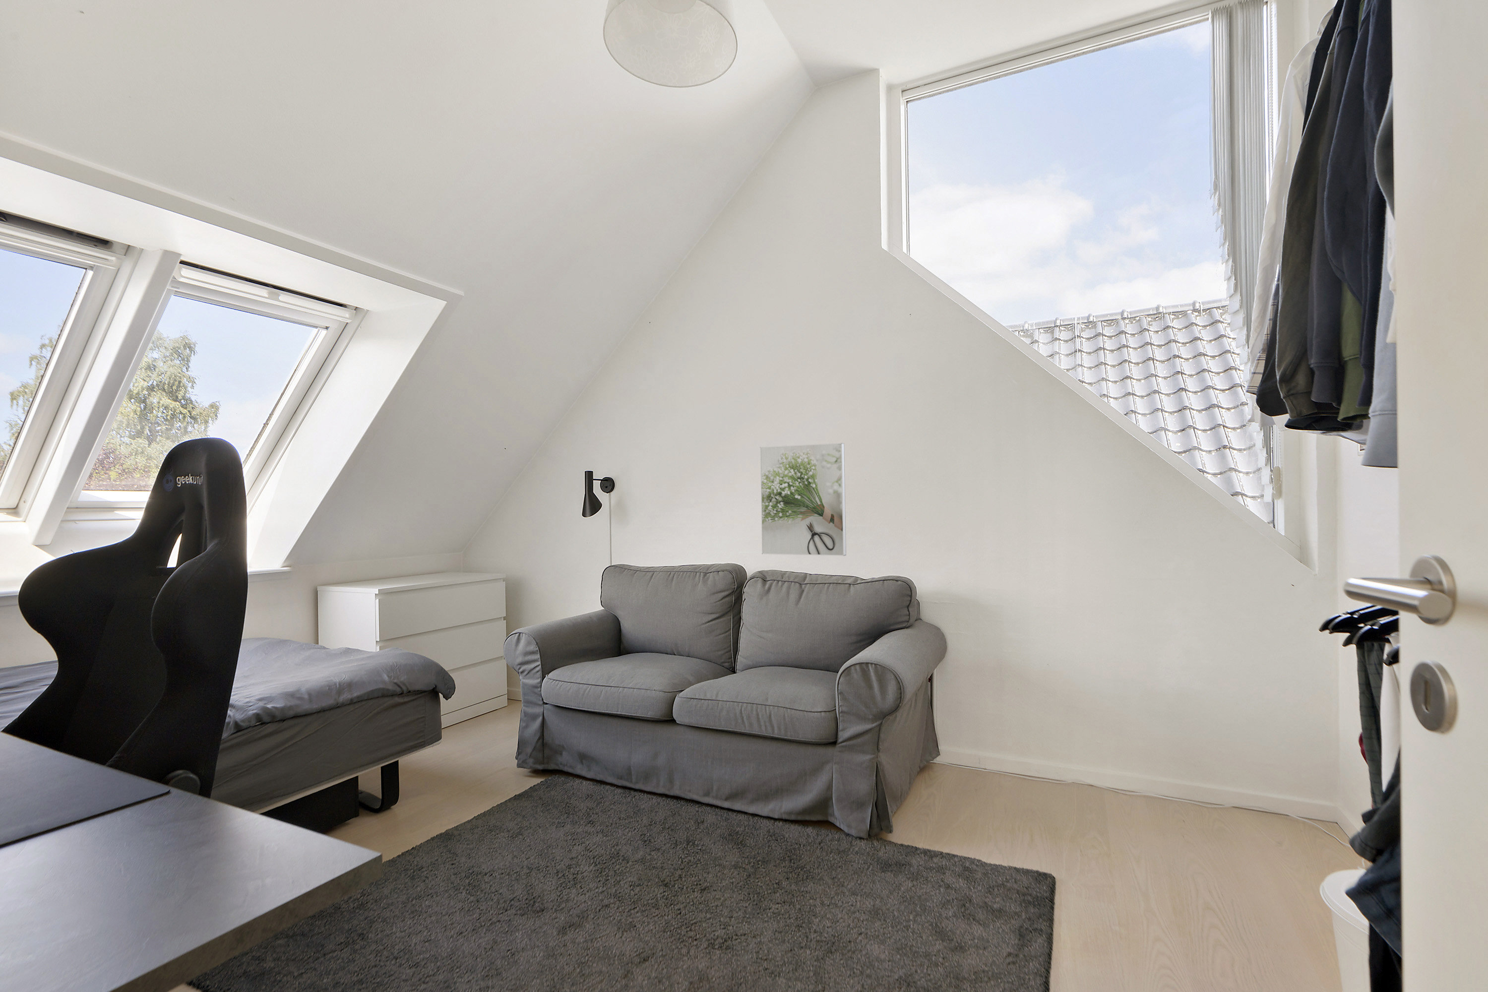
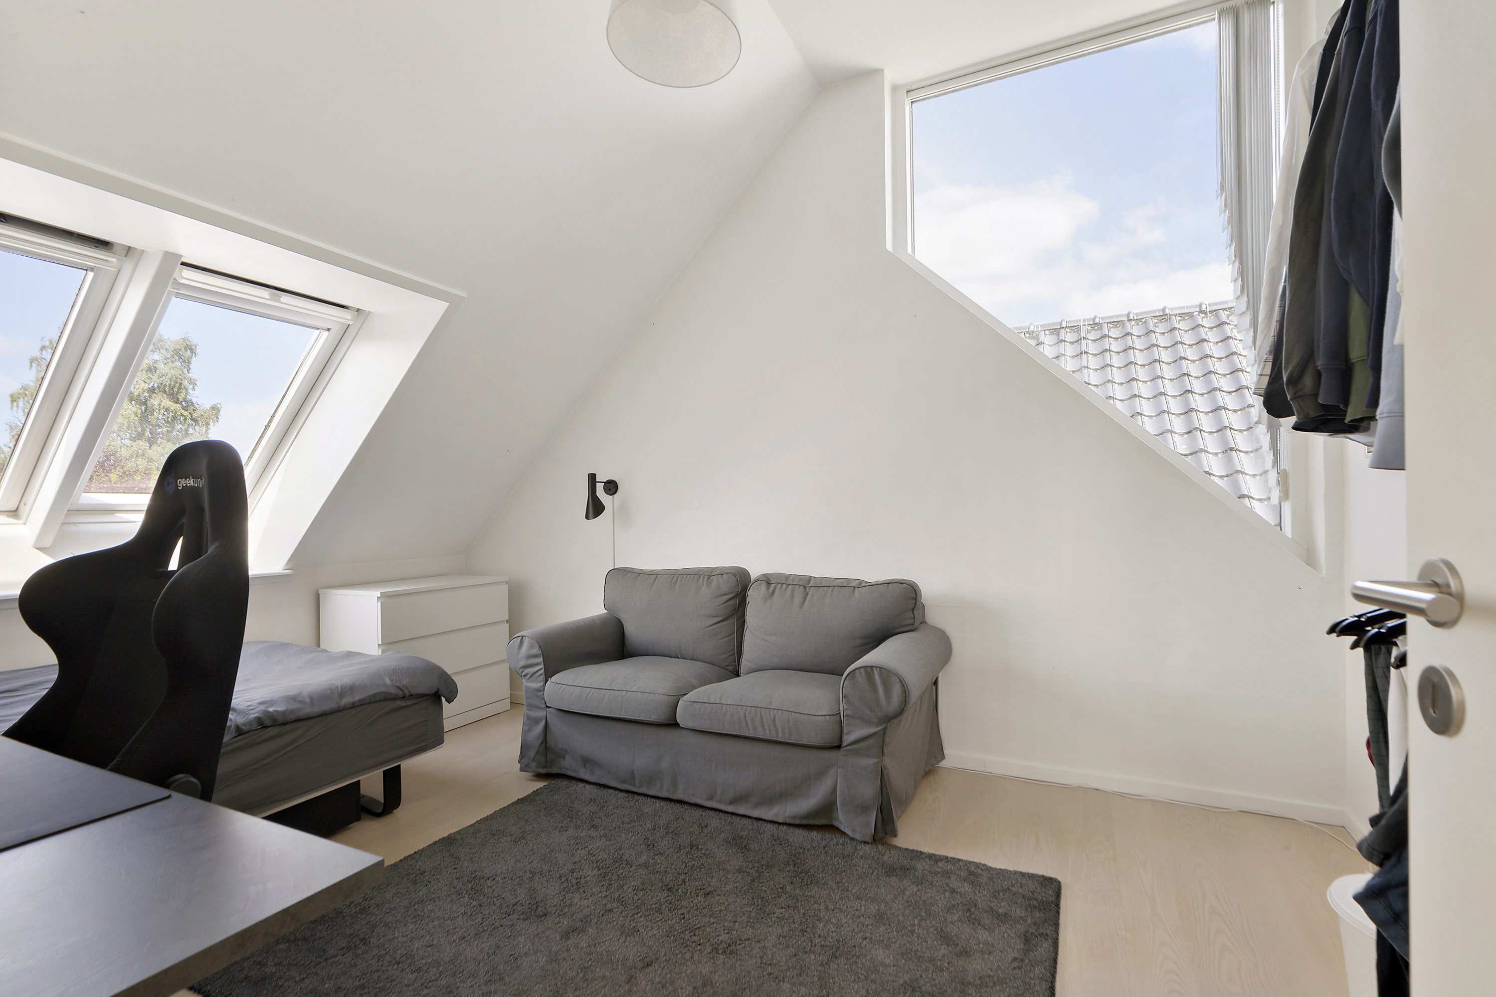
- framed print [760,443,847,557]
